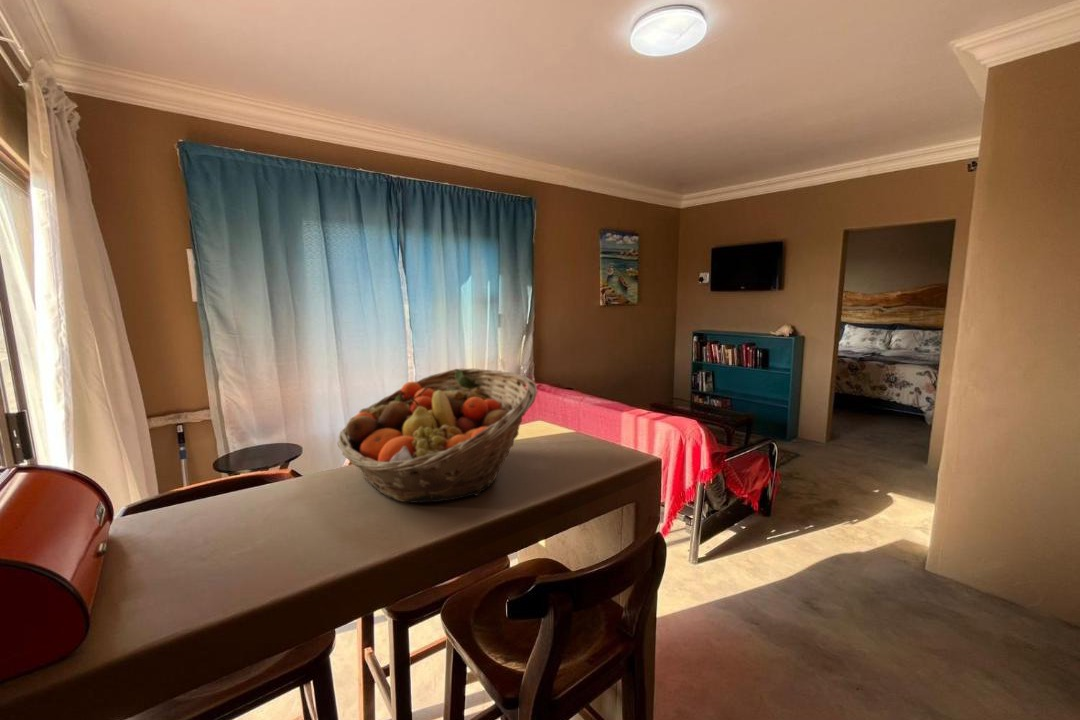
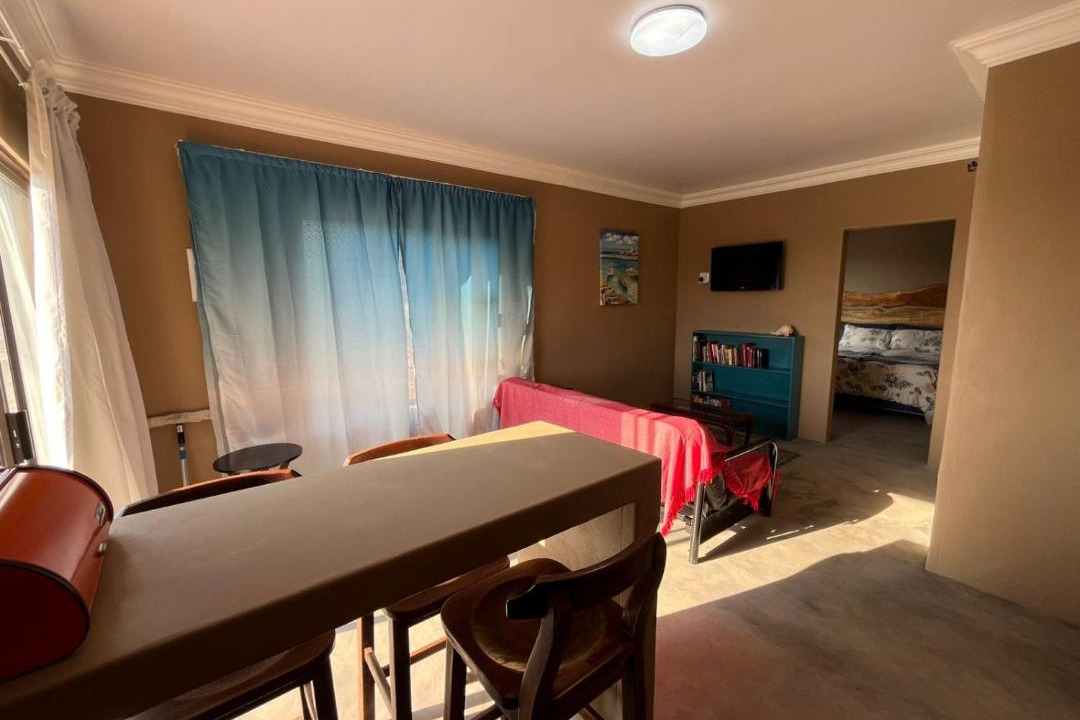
- fruit basket [337,367,538,504]
